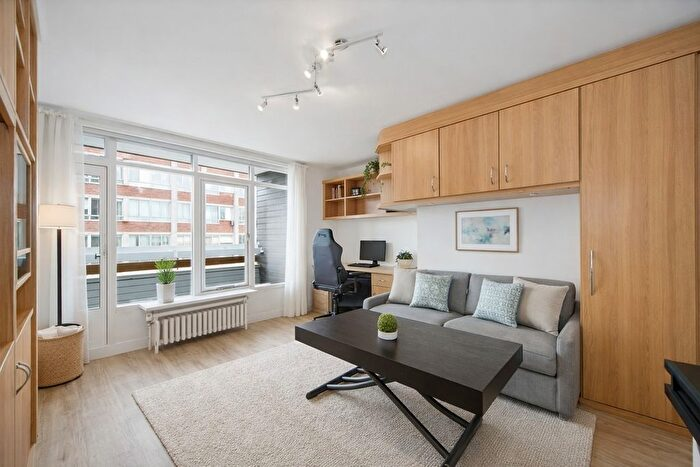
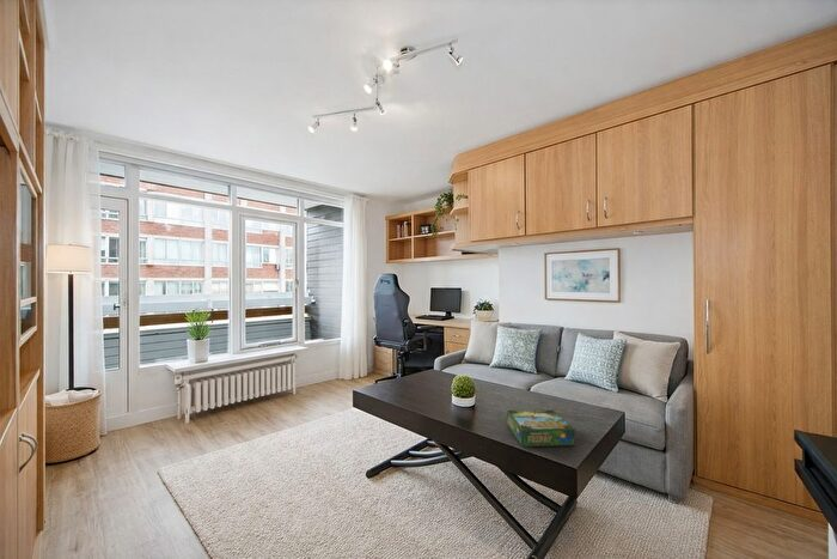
+ board game [506,409,576,448]
